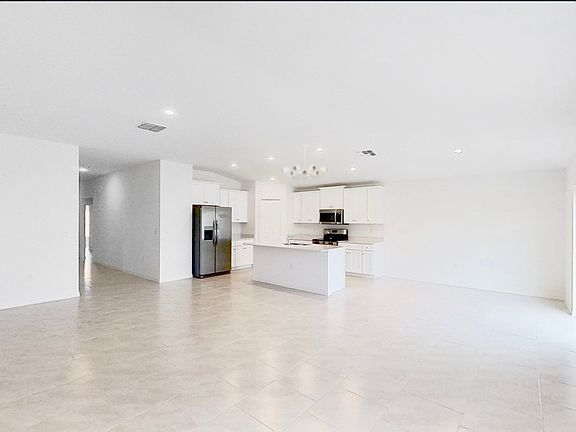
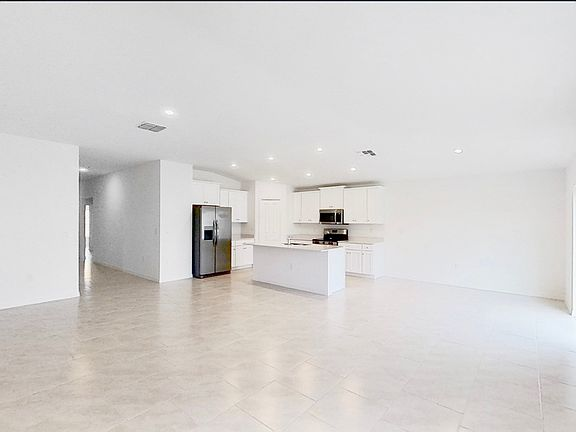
- chandelier [281,144,328,181]
